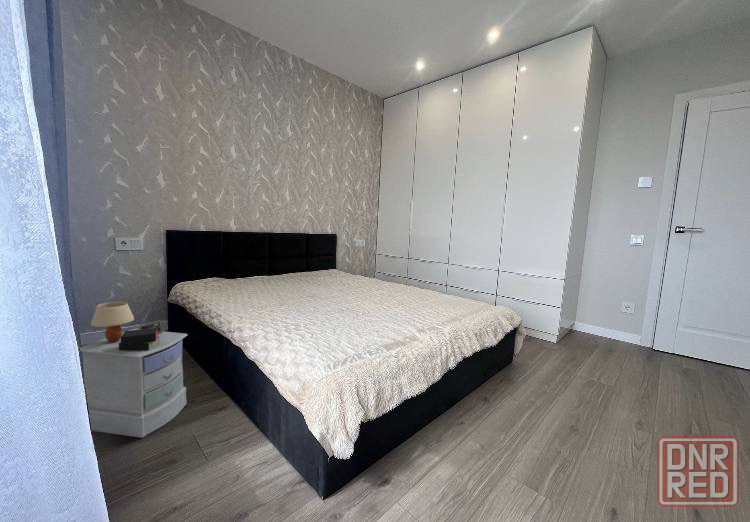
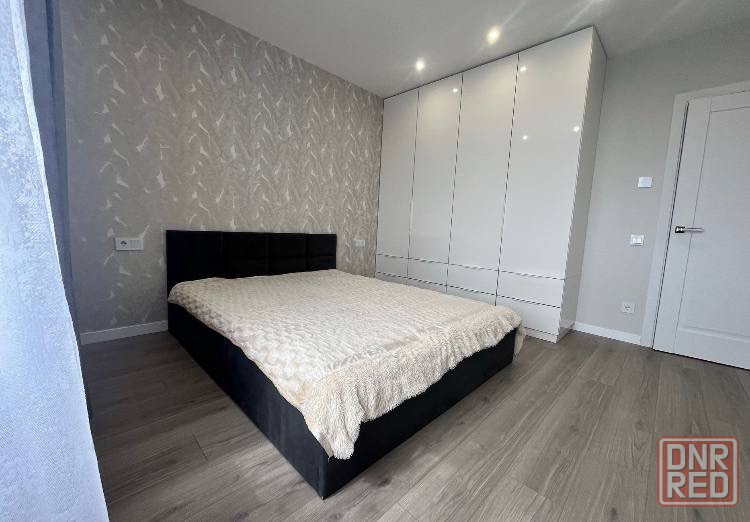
- nightstand [79,301,188,438]
